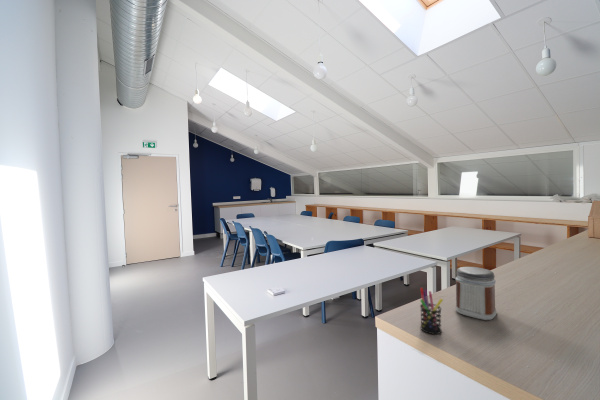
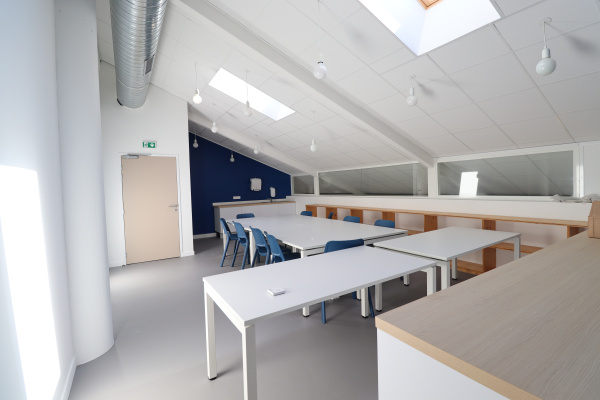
- jar [454,266,497,321]
- pen holder [419,287,444,335]
